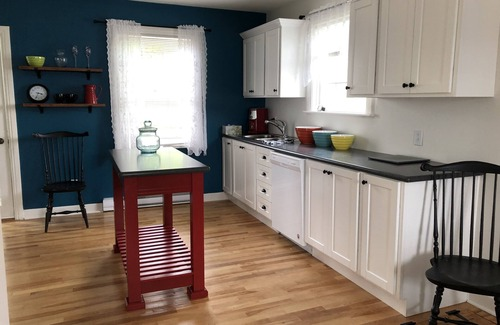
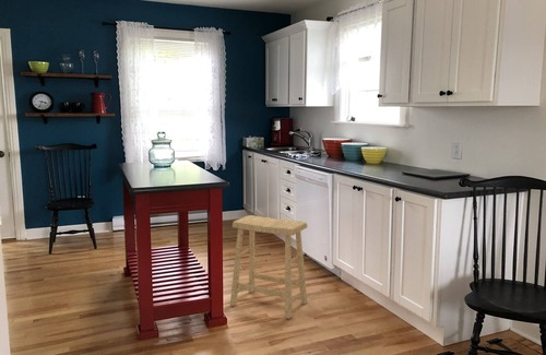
+ stool [229,214,308,320]
